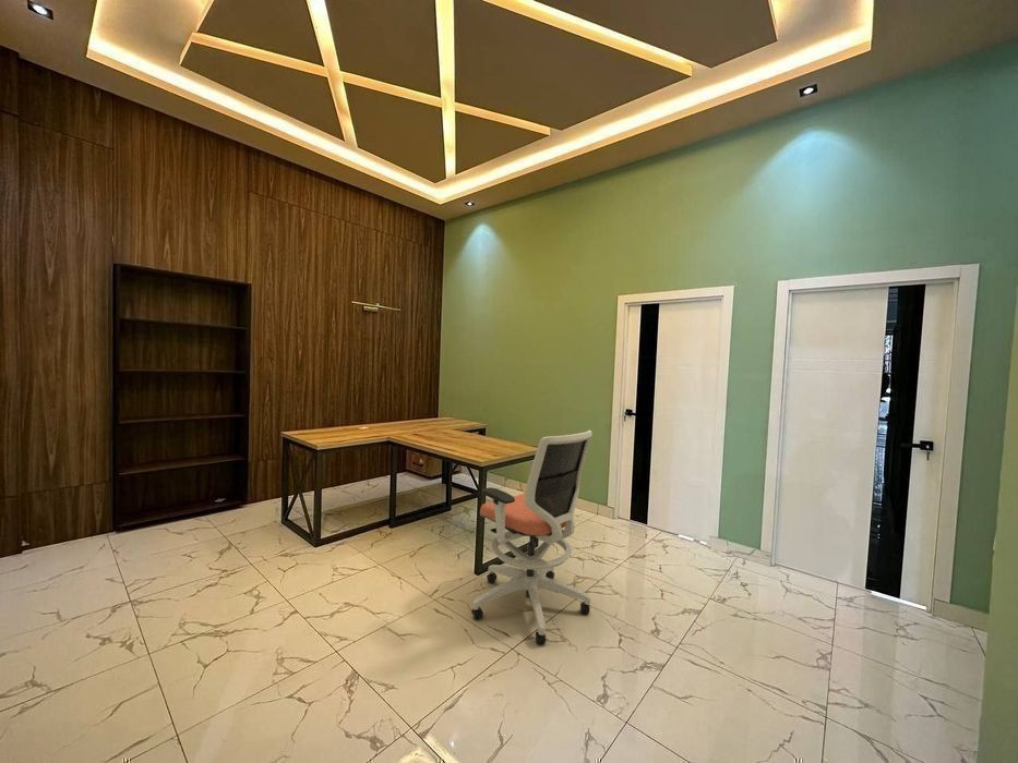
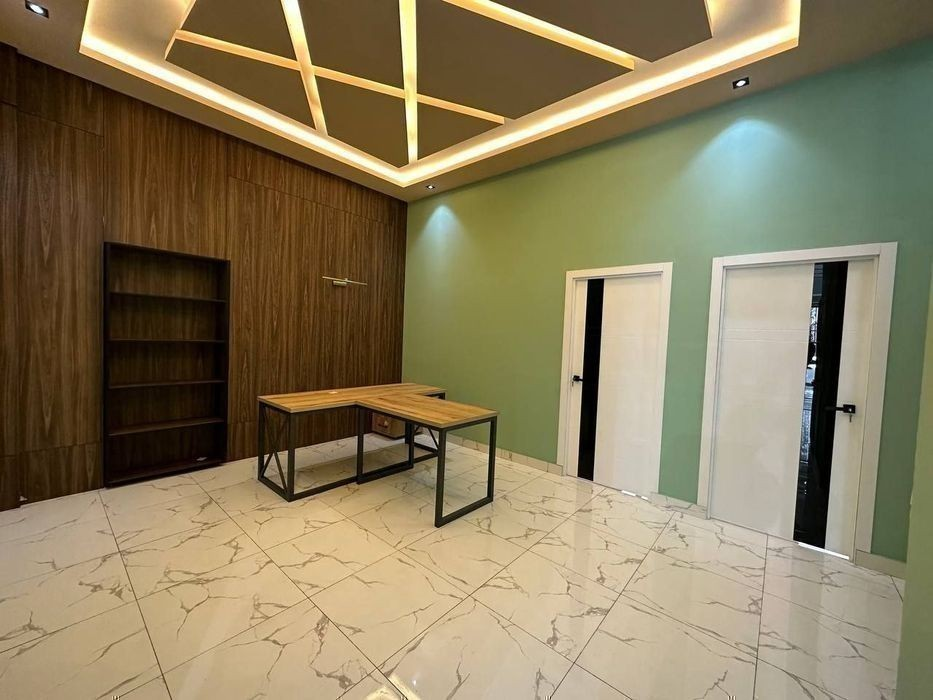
- office chair [470,429,594,645]
